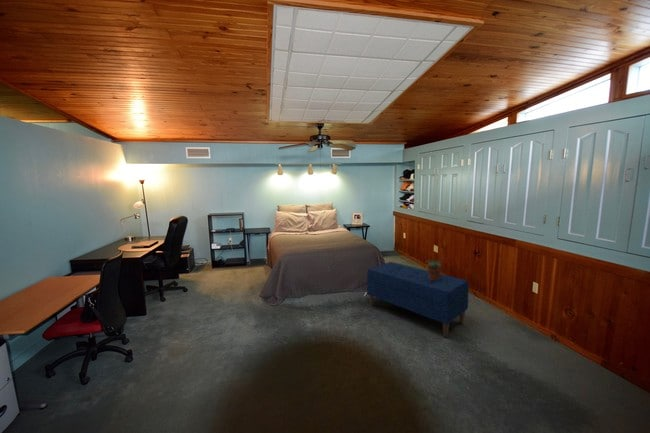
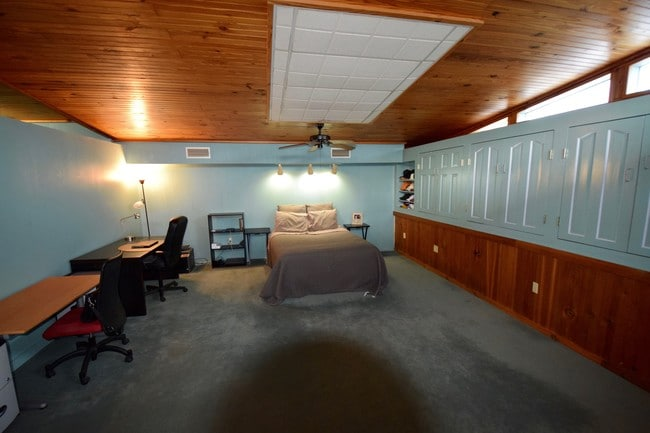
- potted plant [424,258,443,281]
- bench [366,261,470,338]
